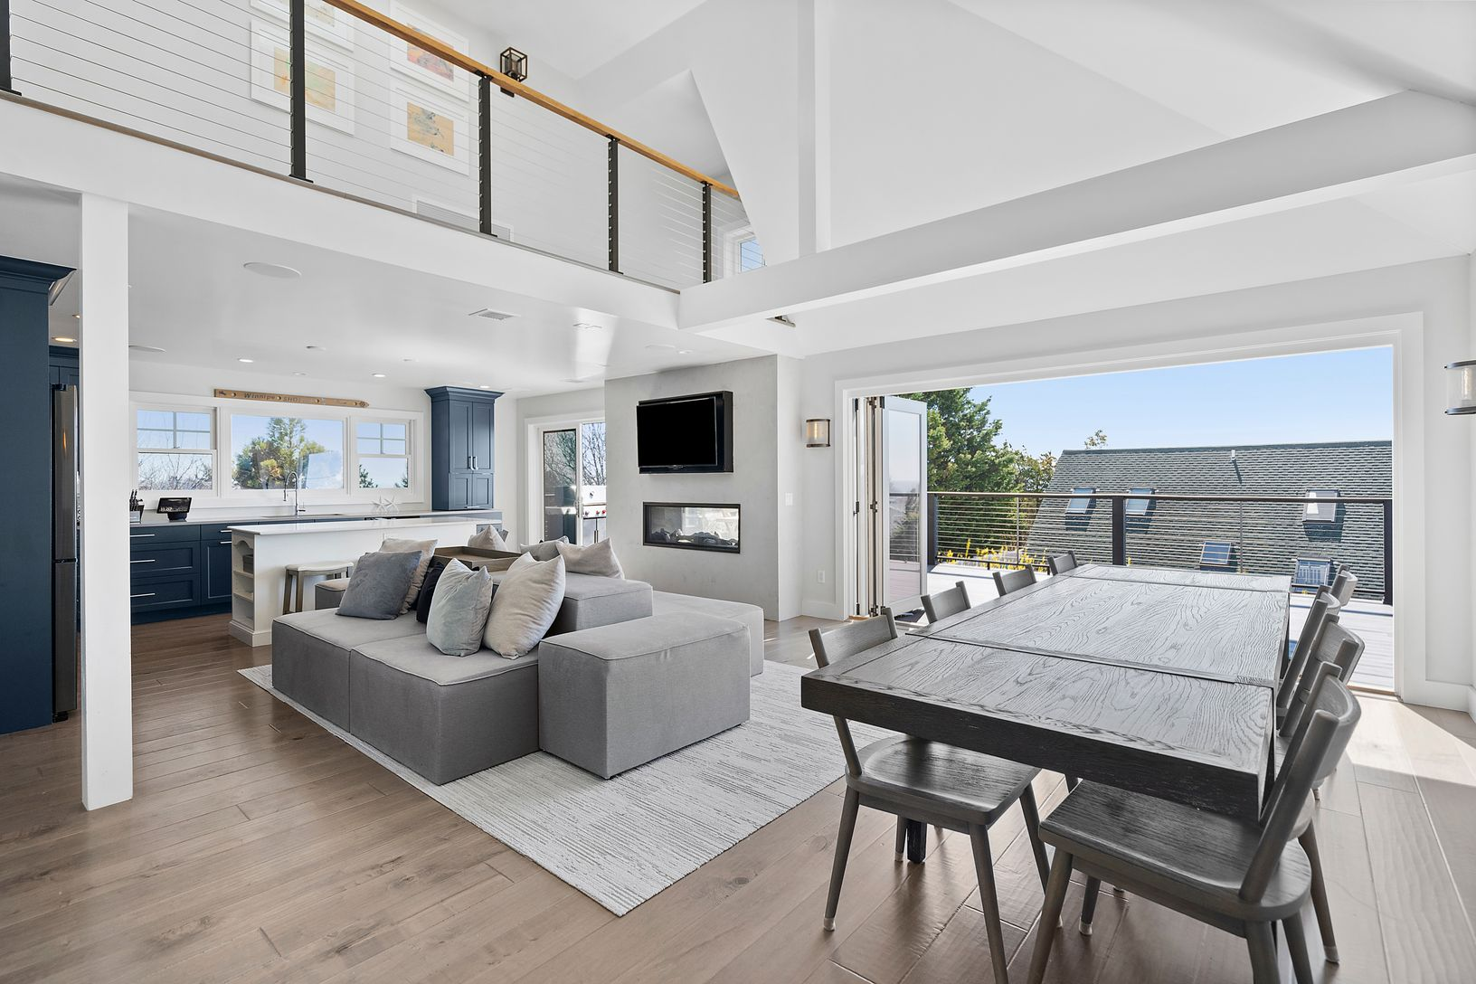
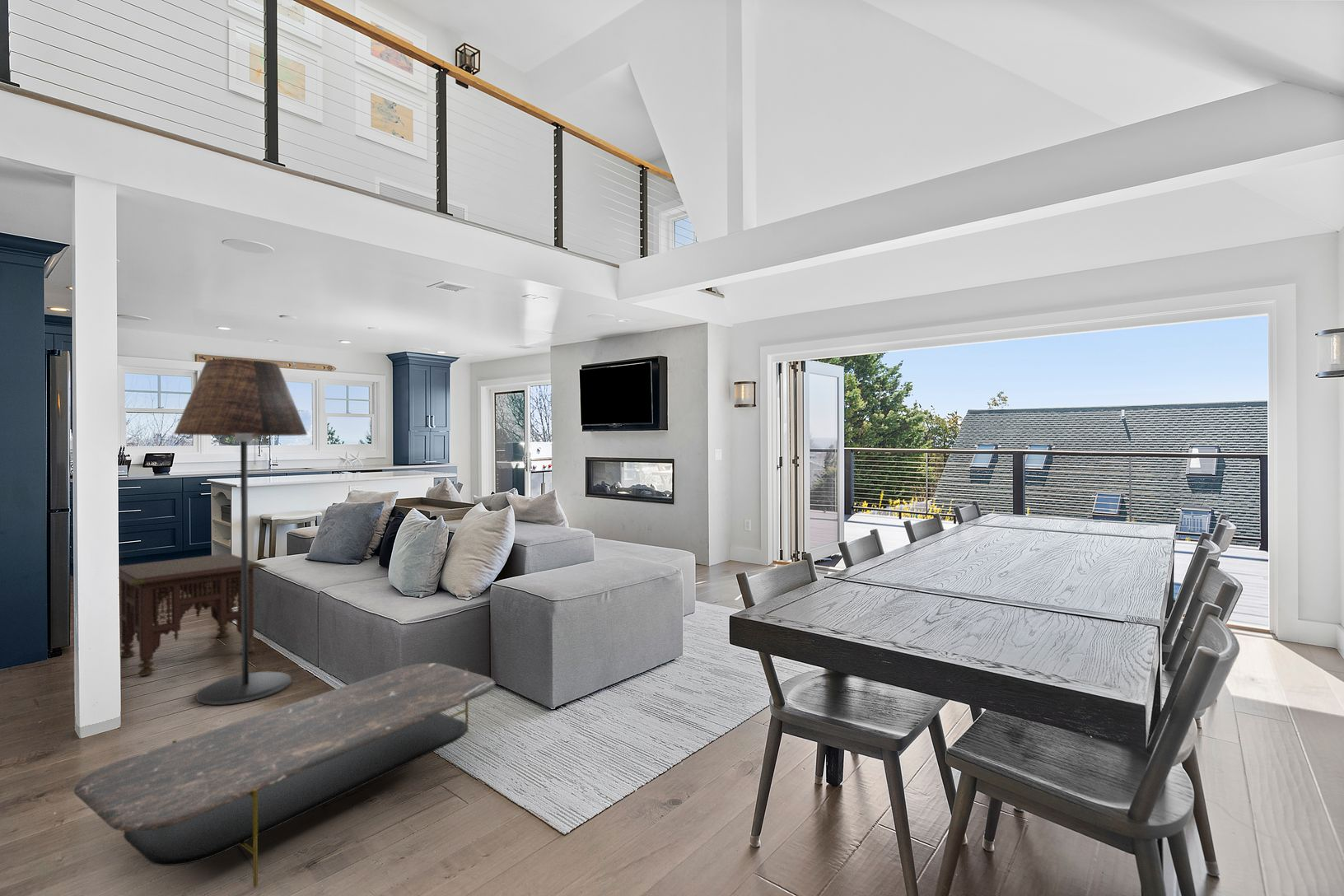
+ coffee table [73,662,496,889]
+ floor lamp [173,358,308,706]
+ side table [119,553,267,677]
